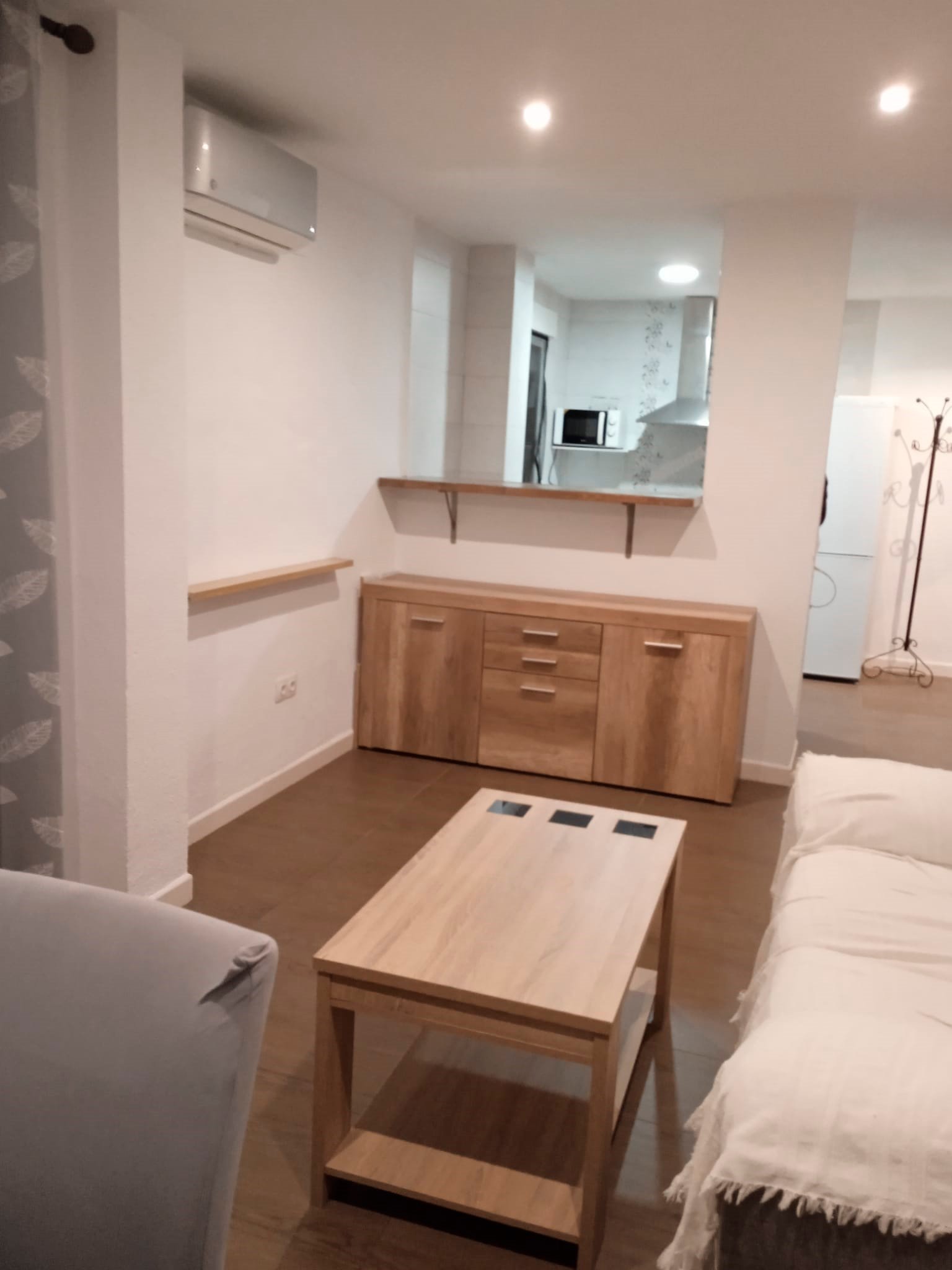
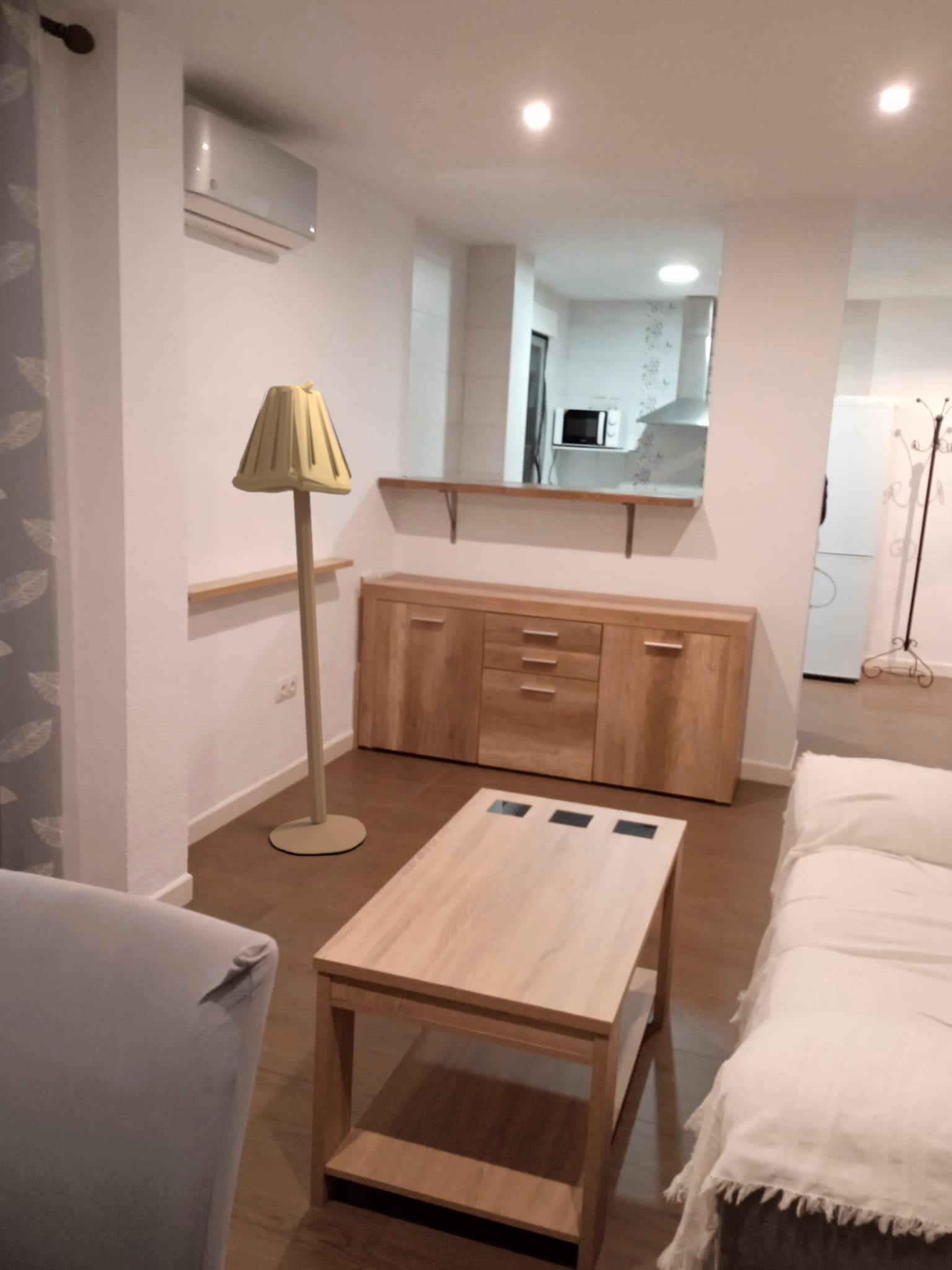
+ floor lamp [231,380,367,855]
